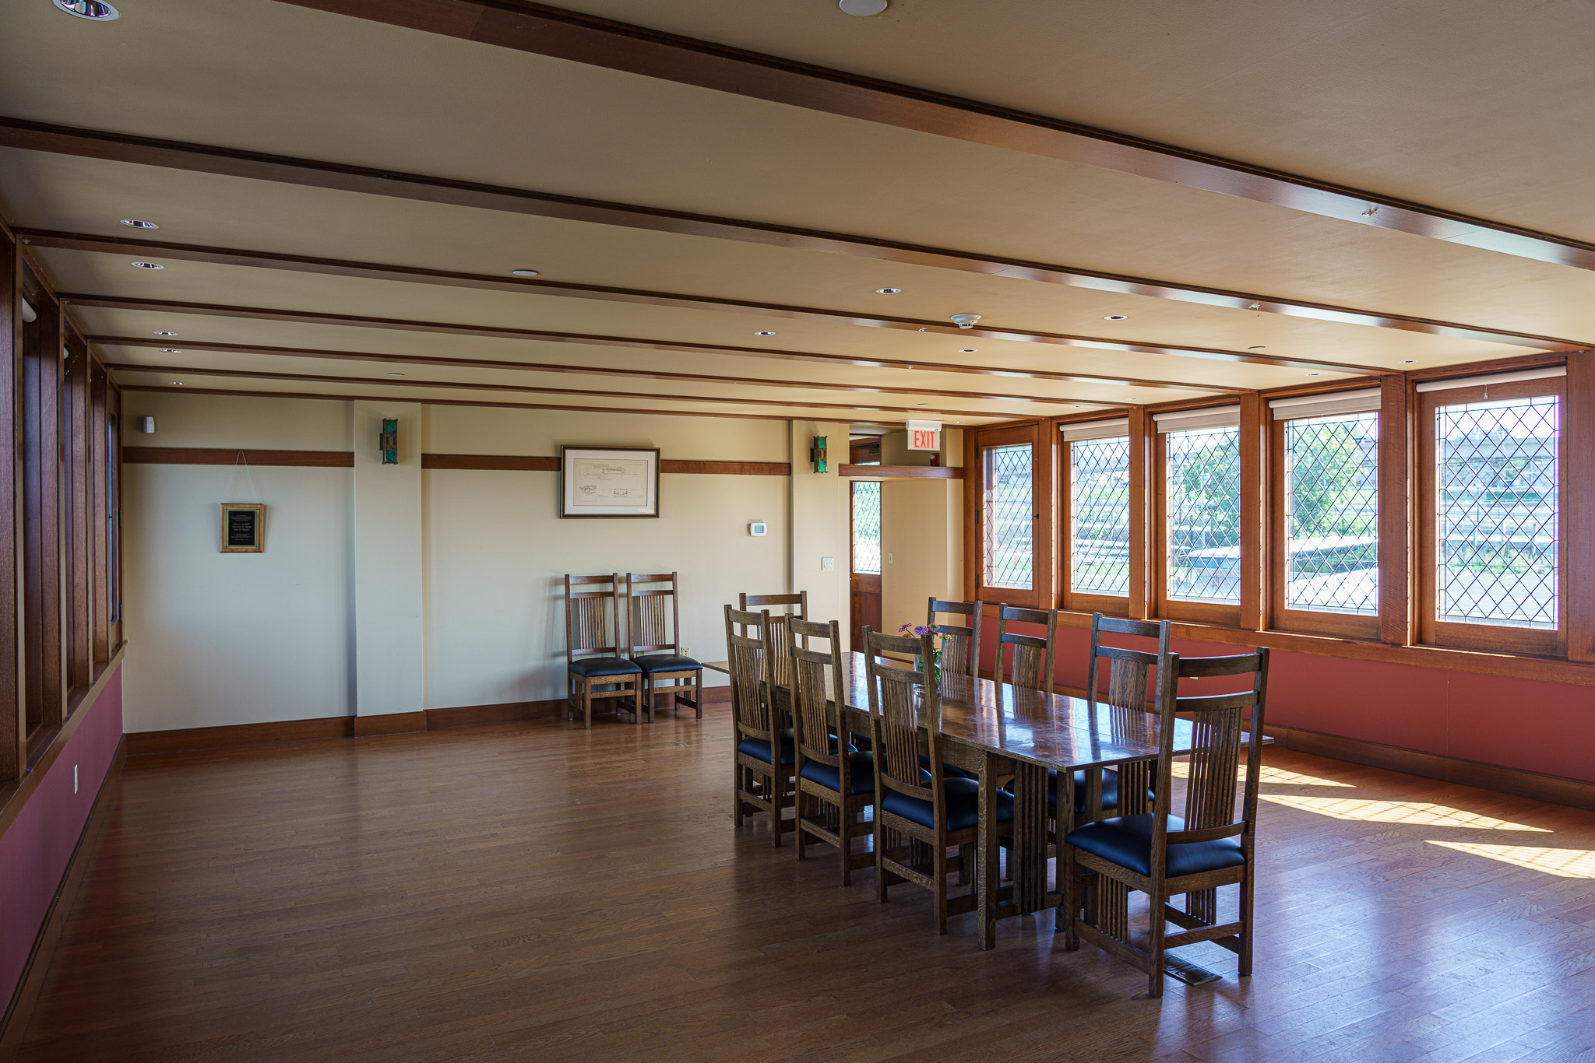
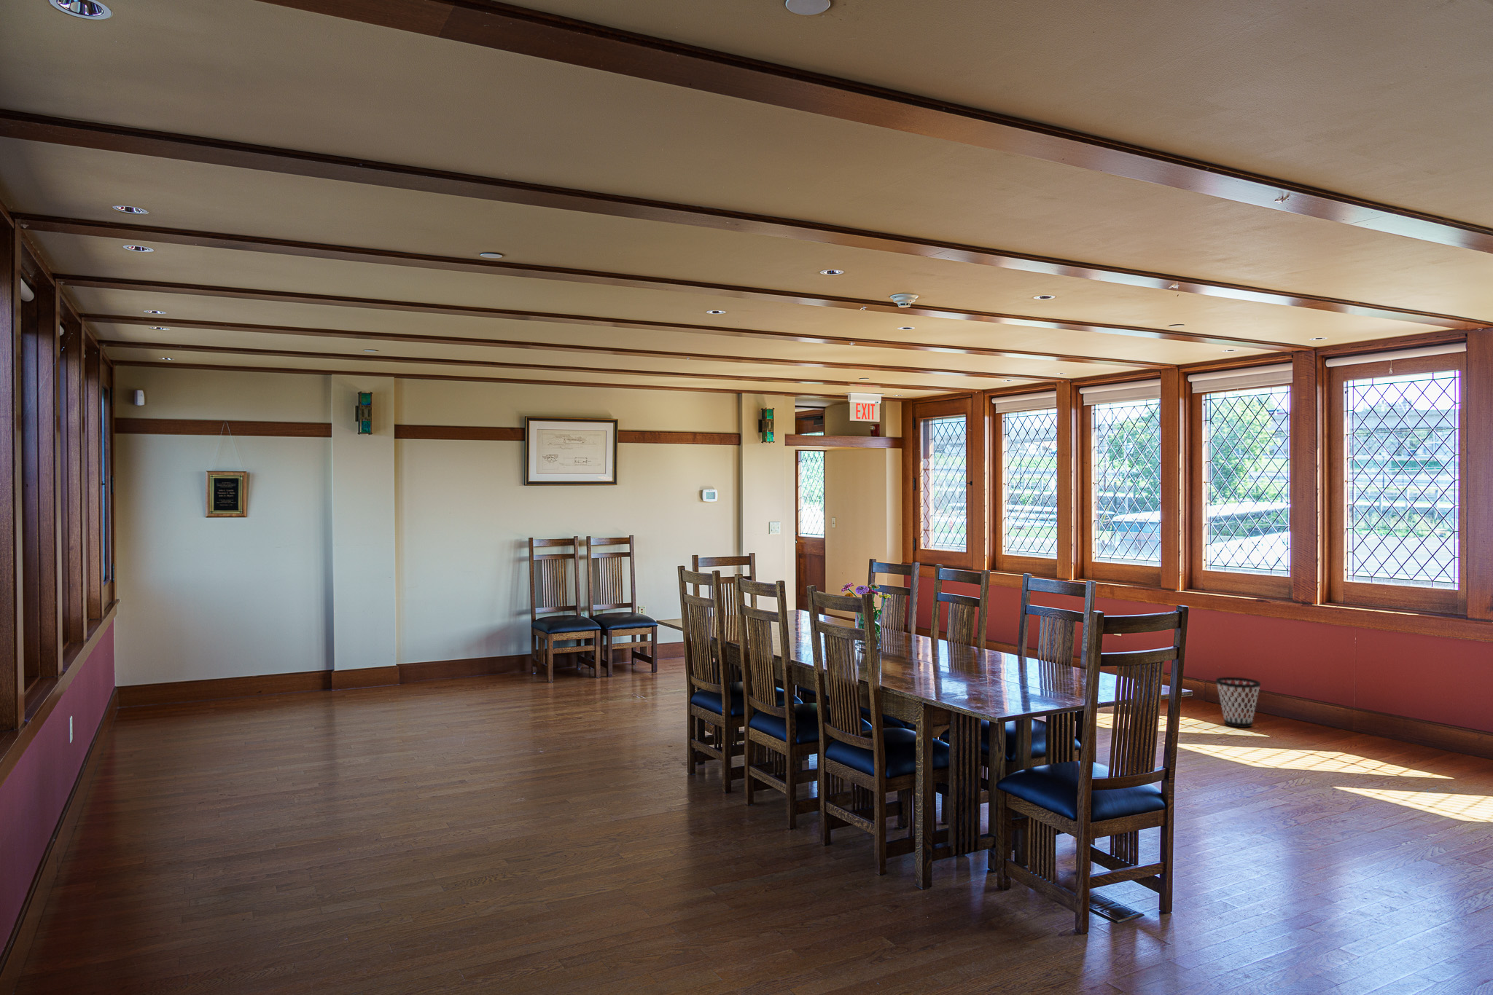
+ wastebasket [1214,676,1261,728]
